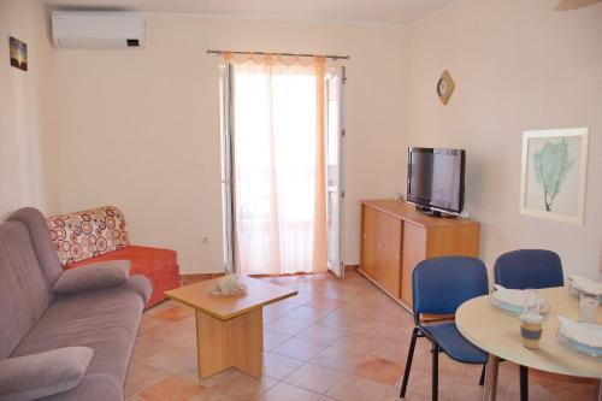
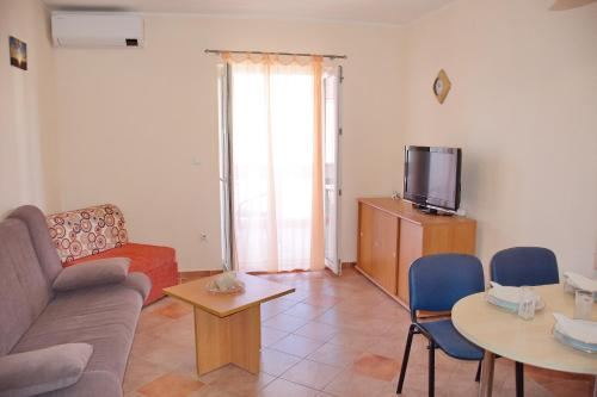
- wall art [518,126,592,228]
- coffee cup [518,312,545,350]
